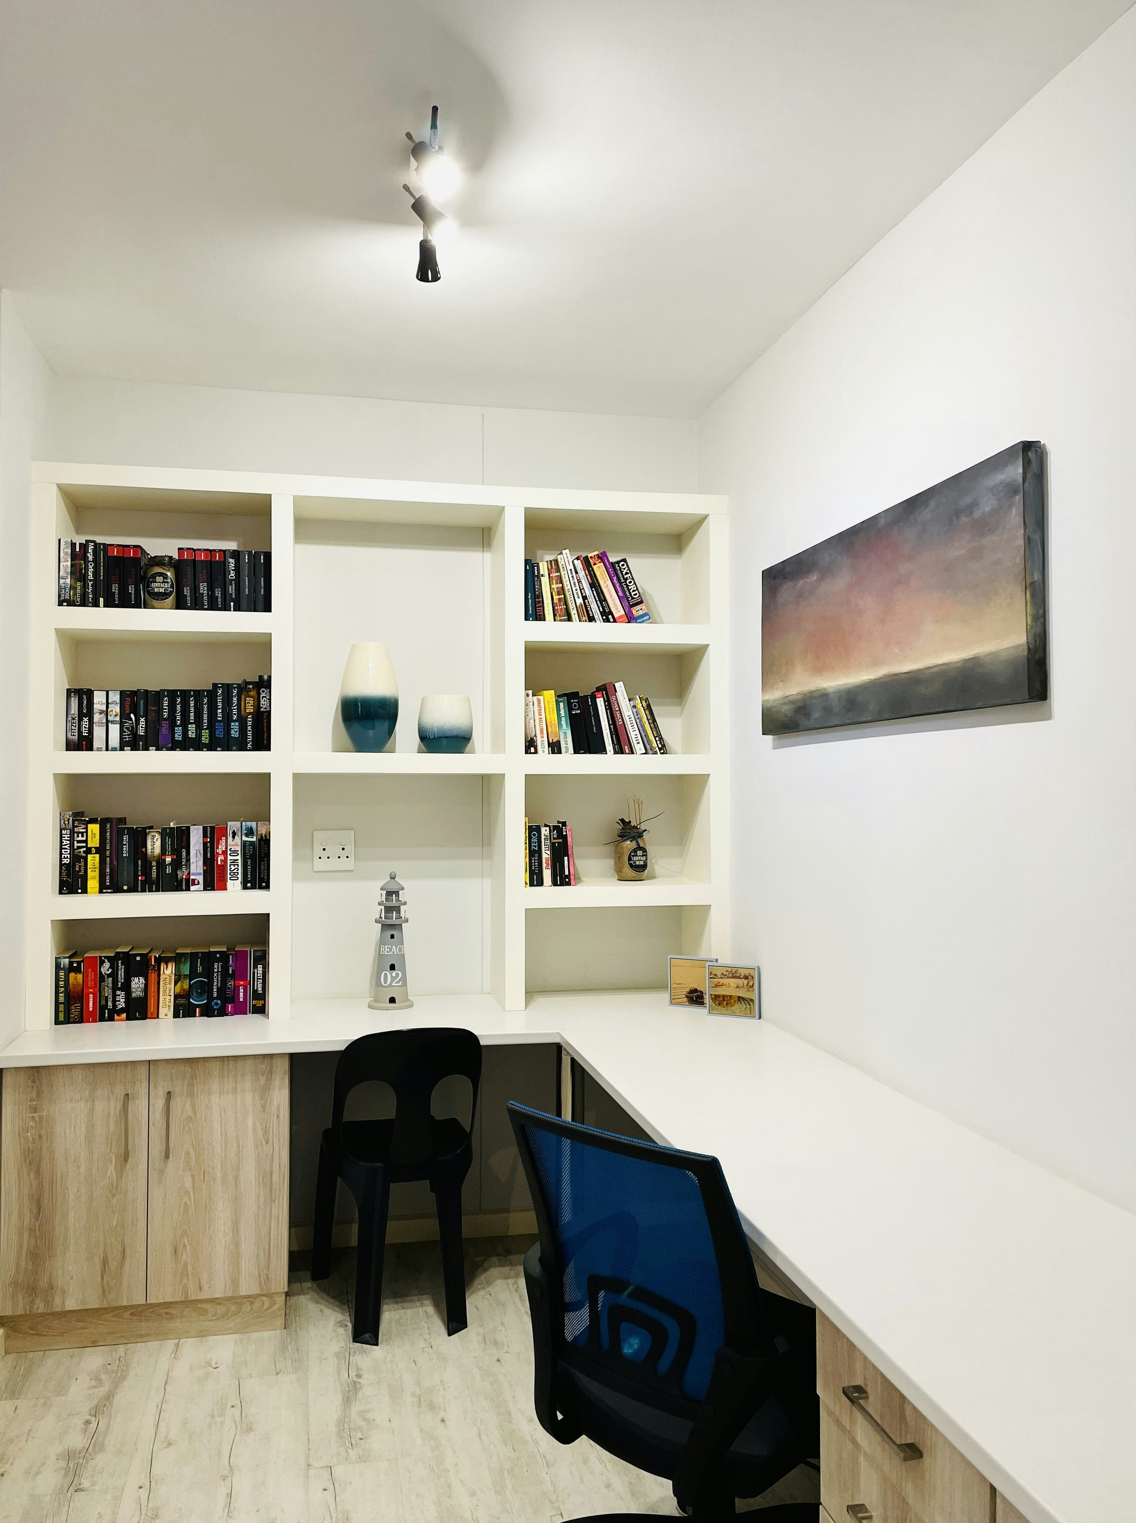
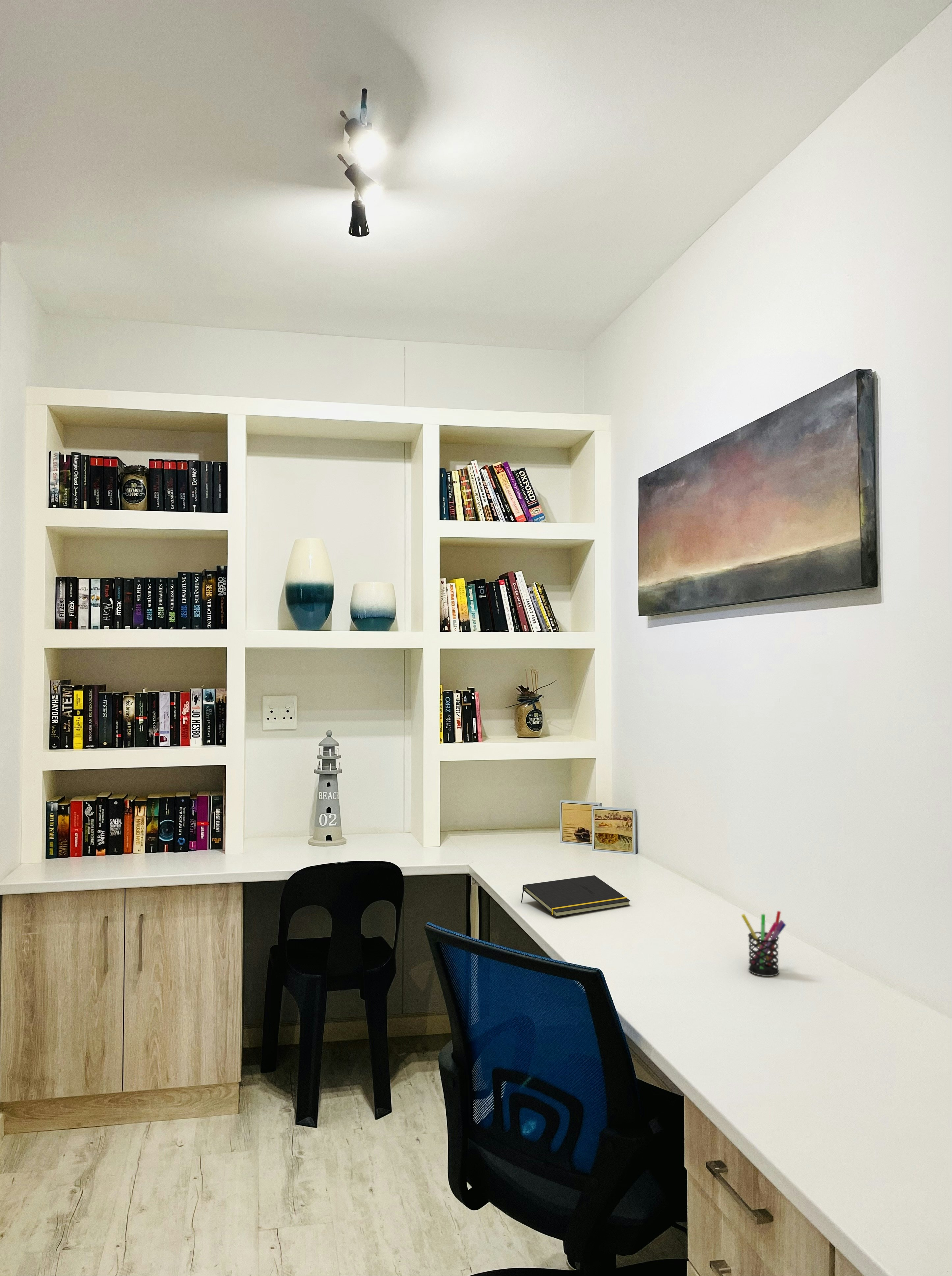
+ pen holder [741,910,786,977]
+ notepad [521,875,631,917]
